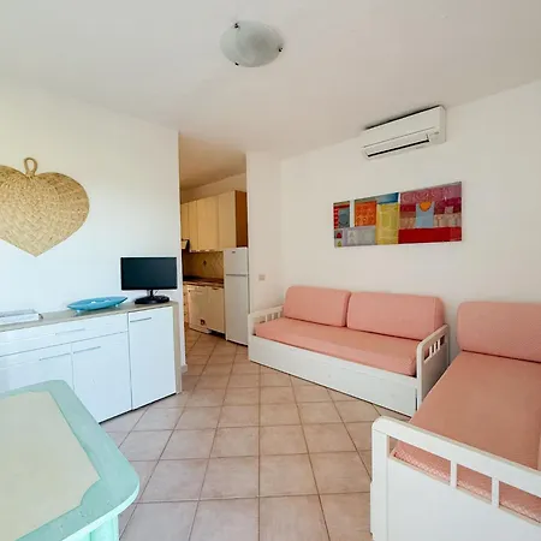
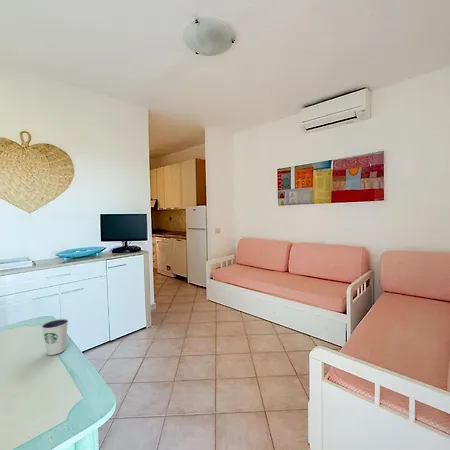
+ dixie cup [40,318,69,356]
